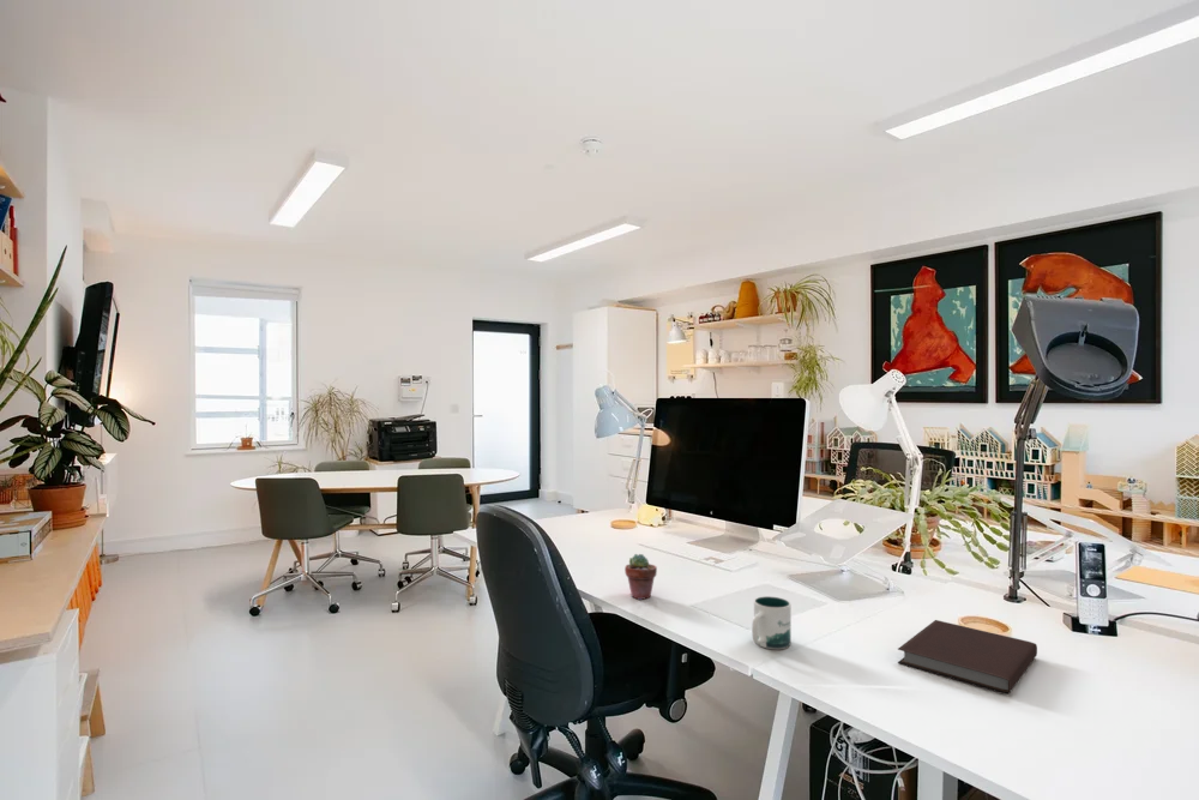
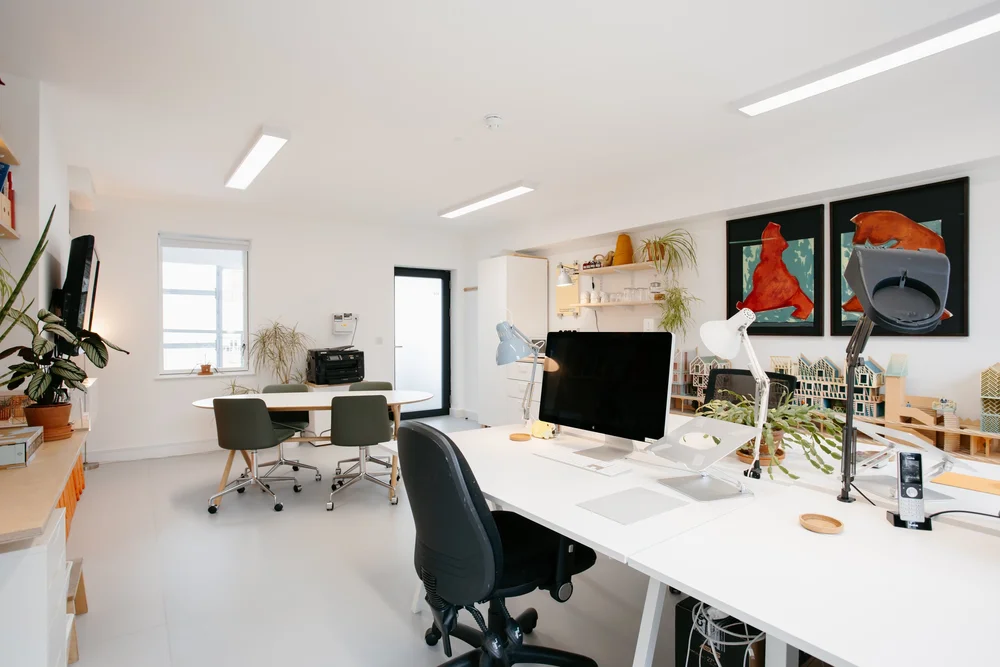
- potted succulent [623,553,658,601]
- notebook [897,619,1038,694]
- mug [751,595,793,650]
